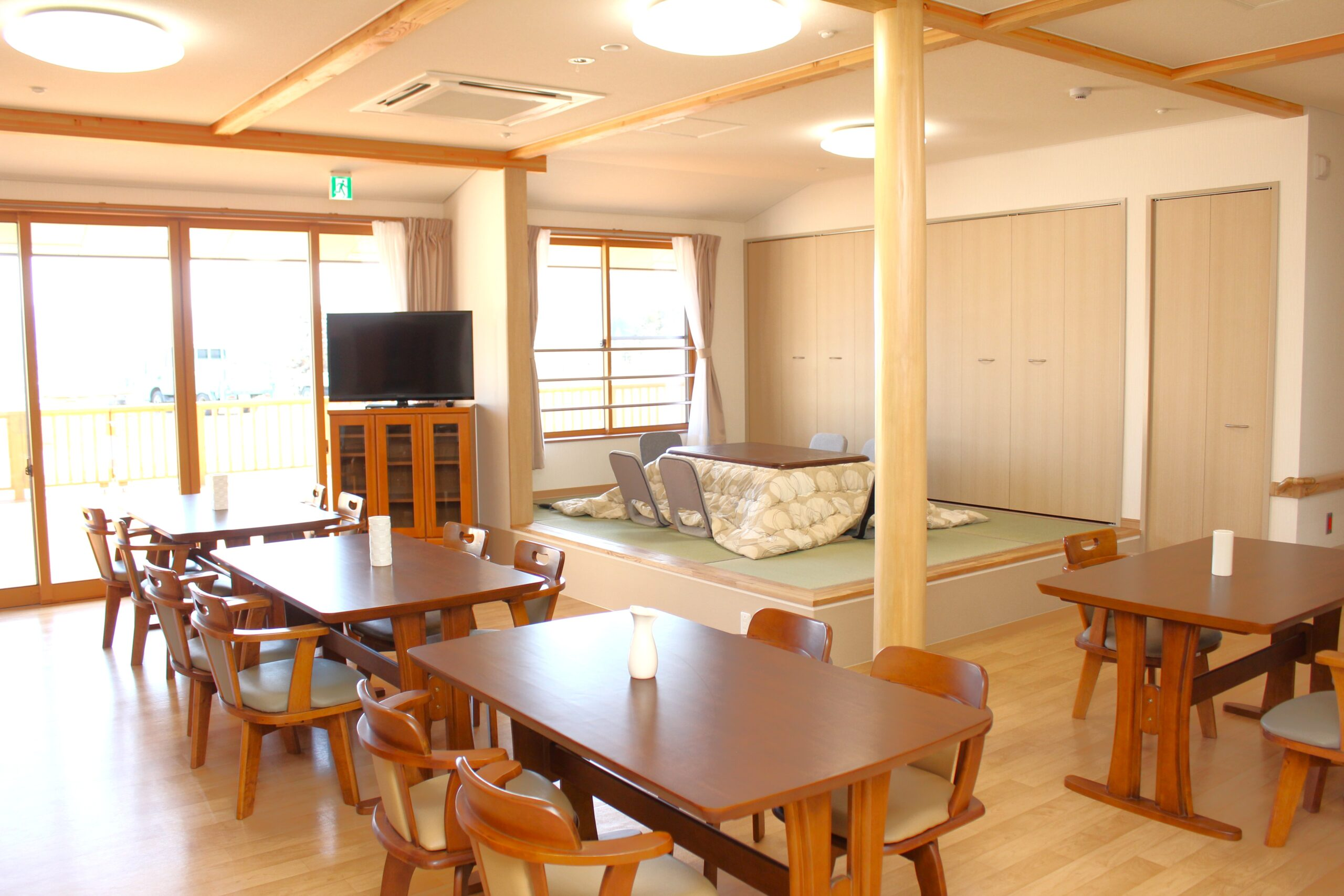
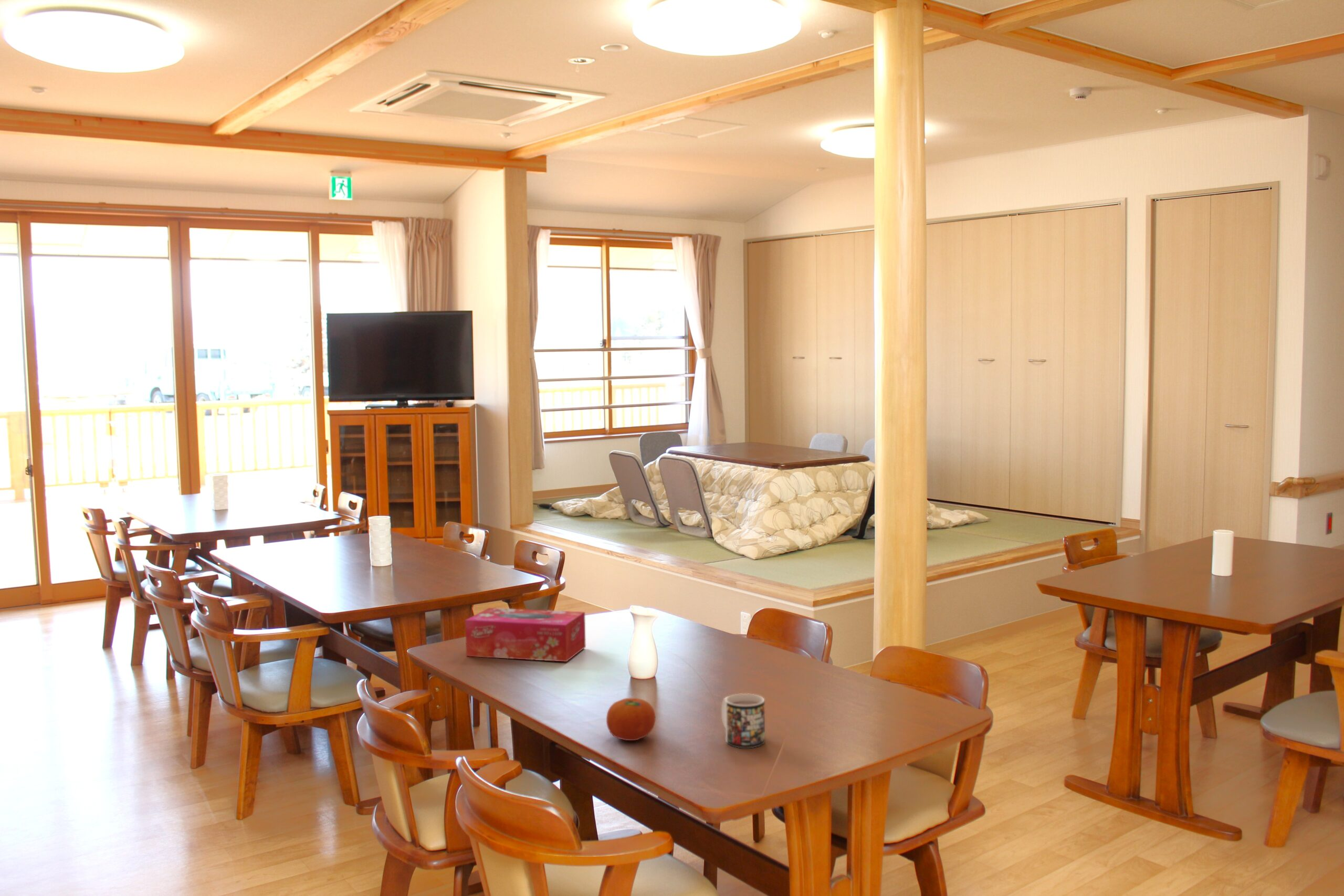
+ mug [721,693,765,749]
+ fruit [606,698,656,741]
+ tissue box [465,607,586,662]
